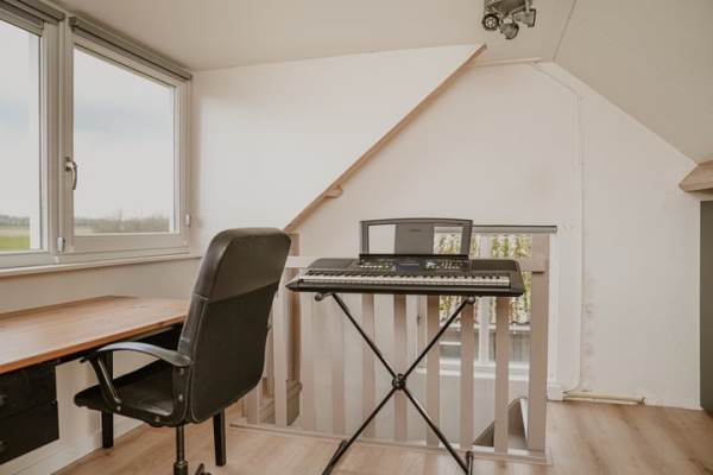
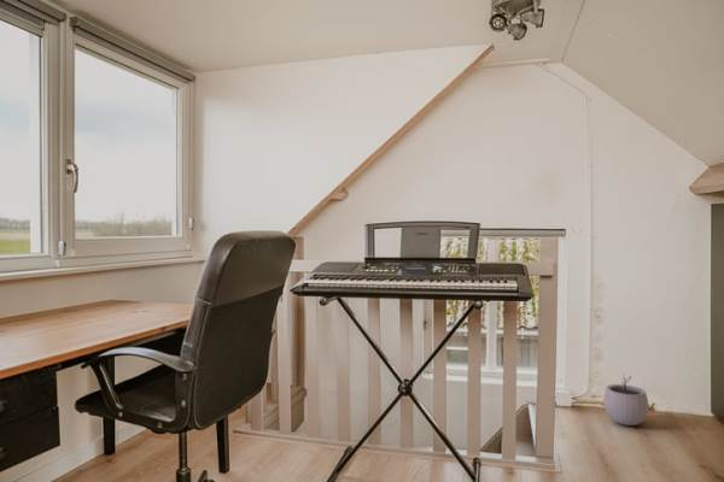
+ plant pot [602,375,649,427]
